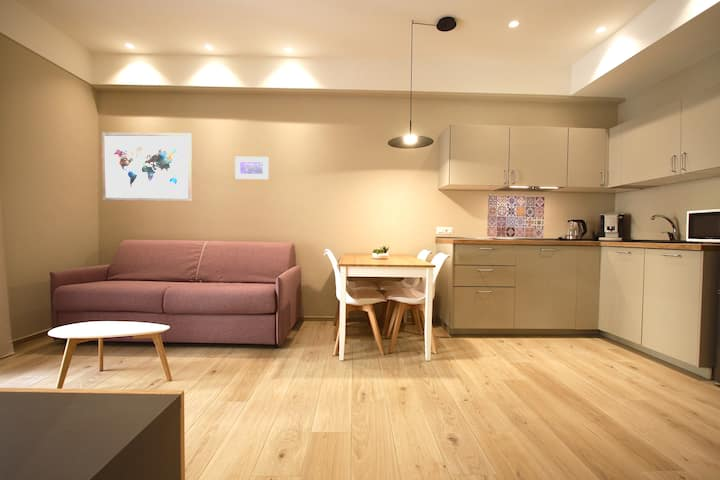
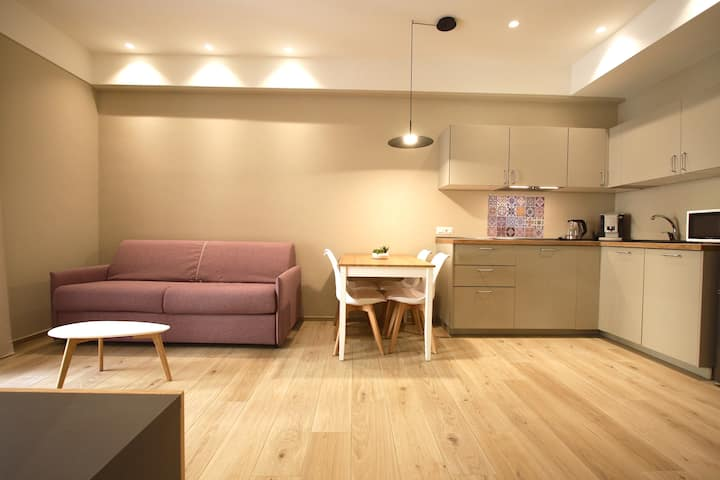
- wall art [101,131,193,202]
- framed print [234,156,270,180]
